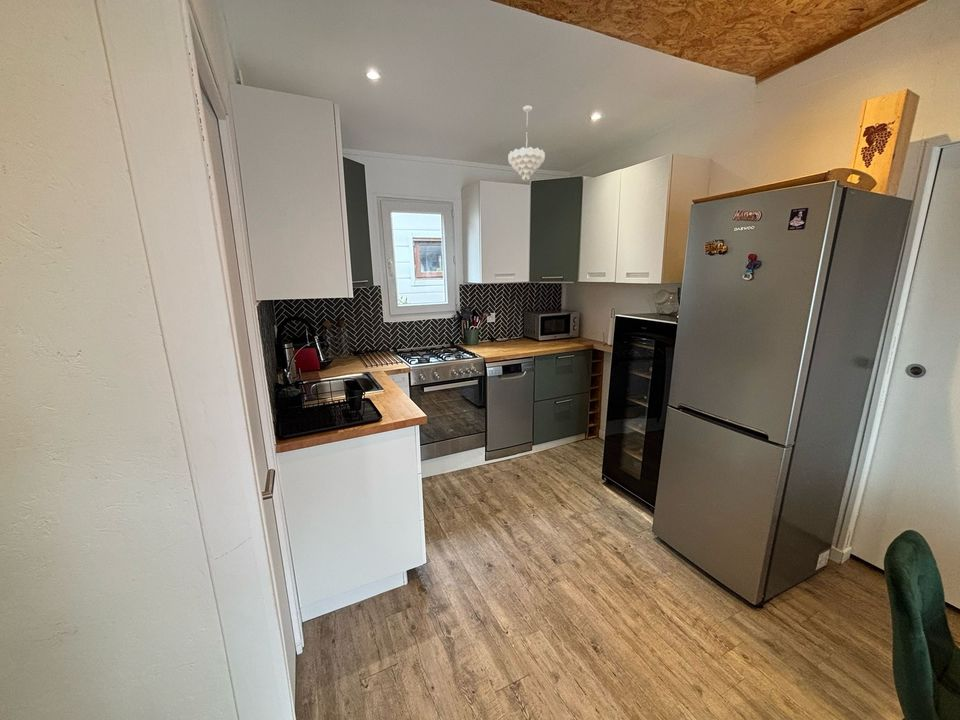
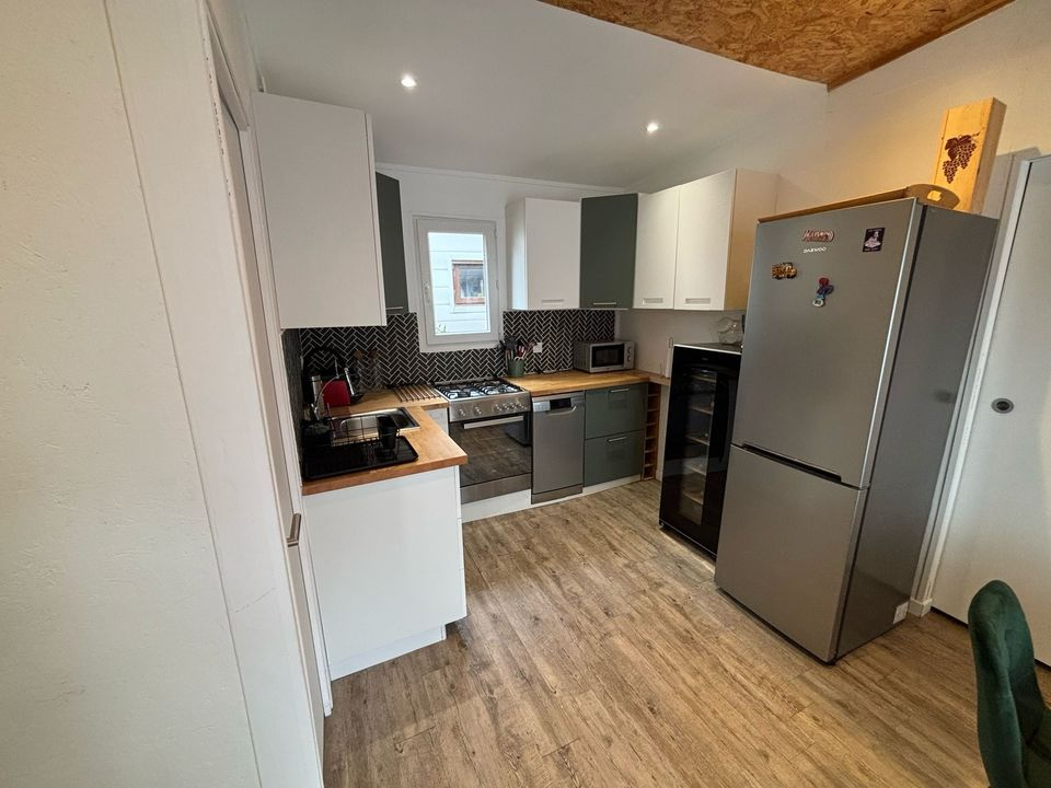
- pendant light [507,105,546,182]
